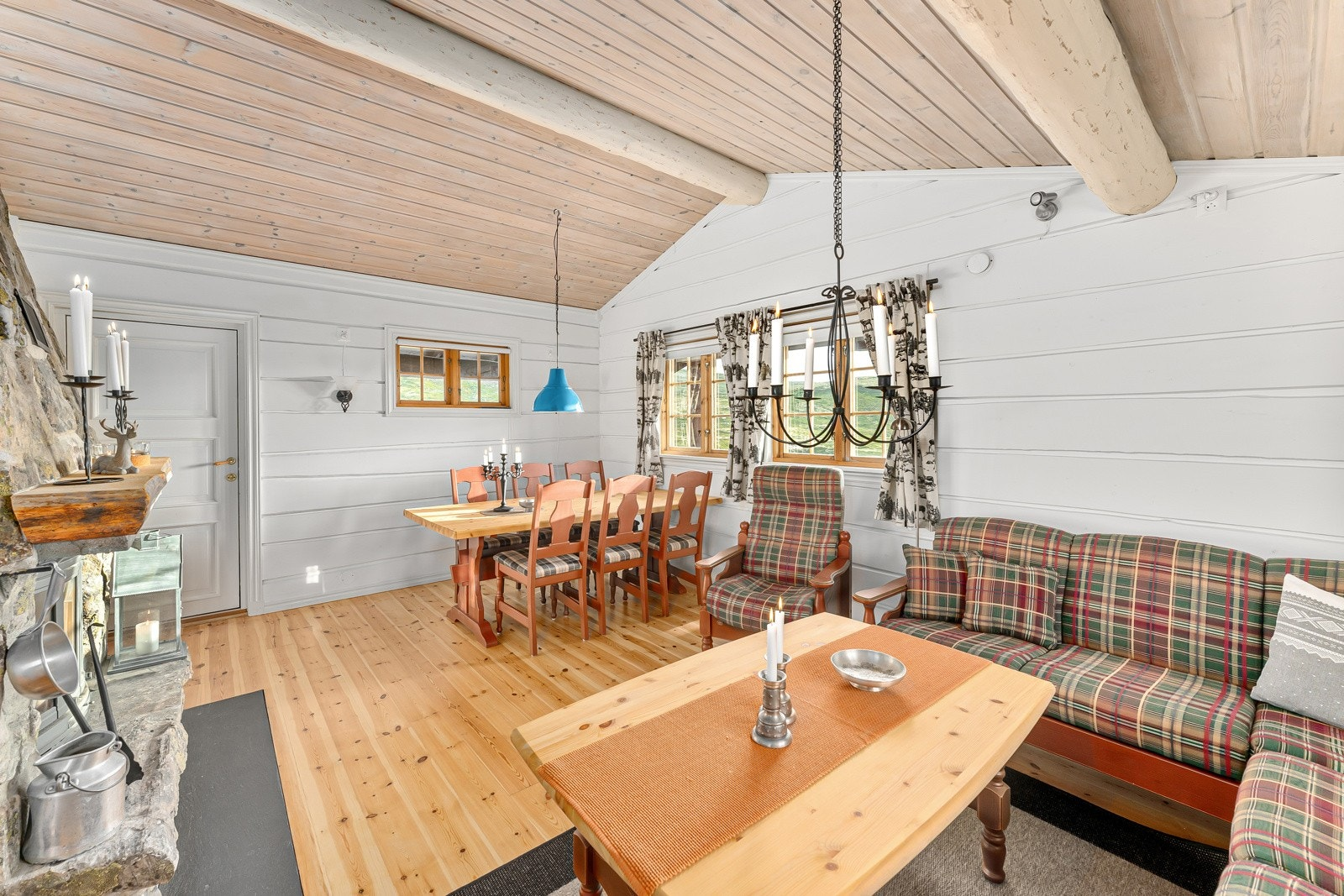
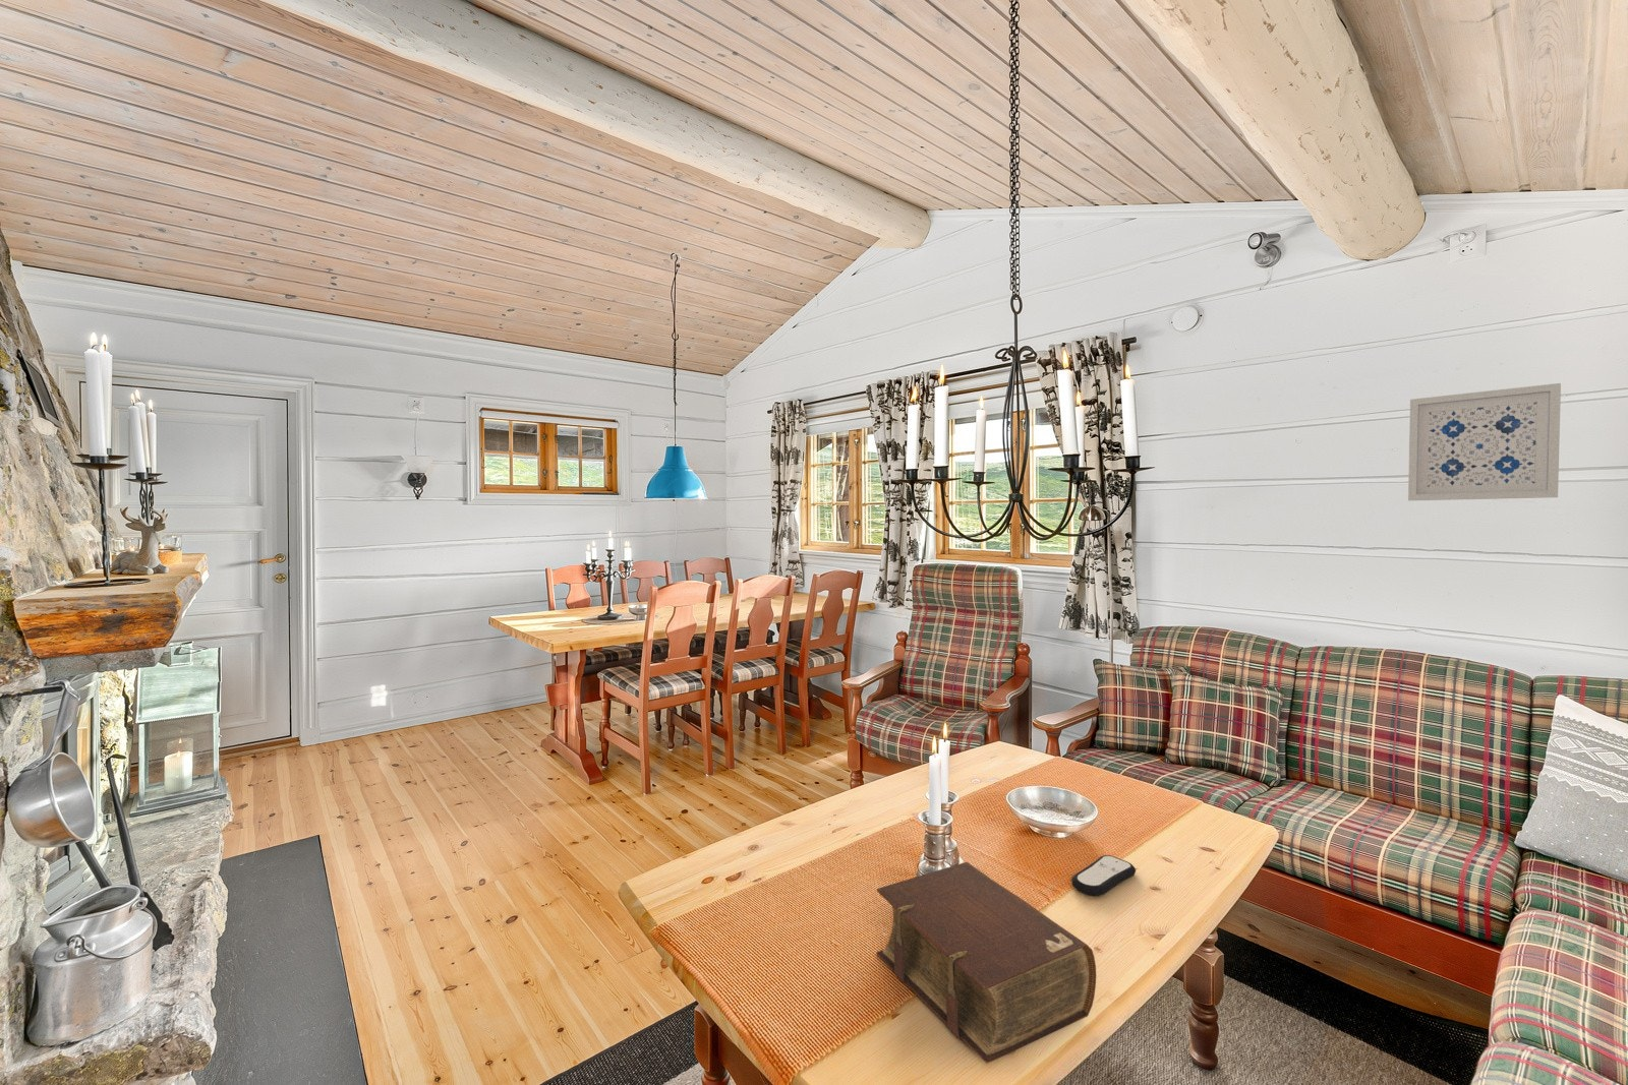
+ remote control [1071,854,1136,897]
+ wall art [1408,383,1561,501]
+ bible [875,861,1097,1064]
